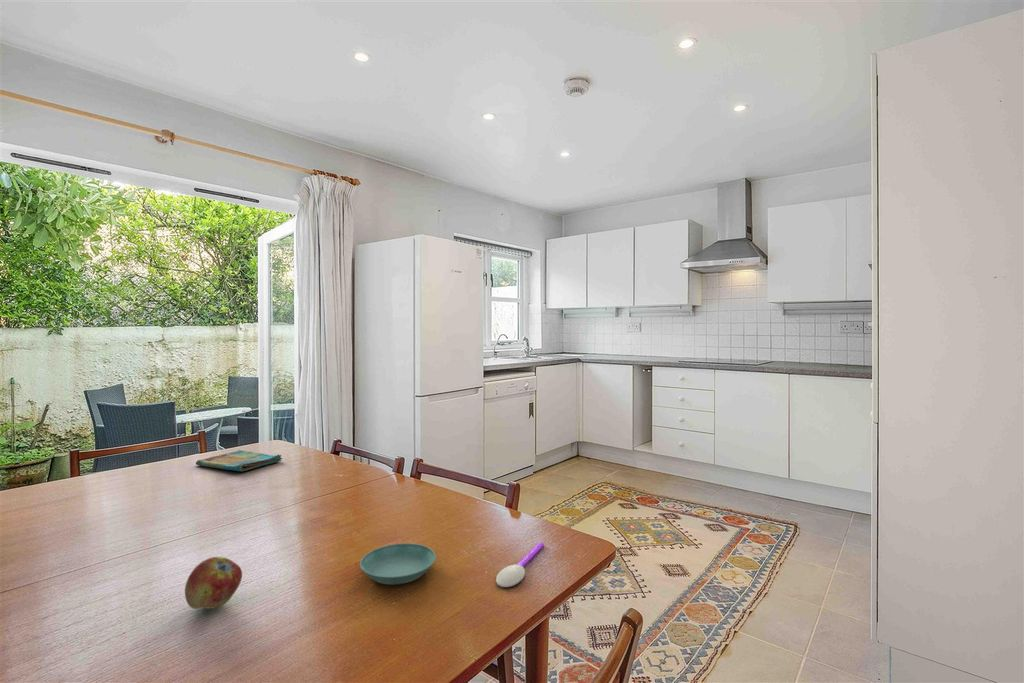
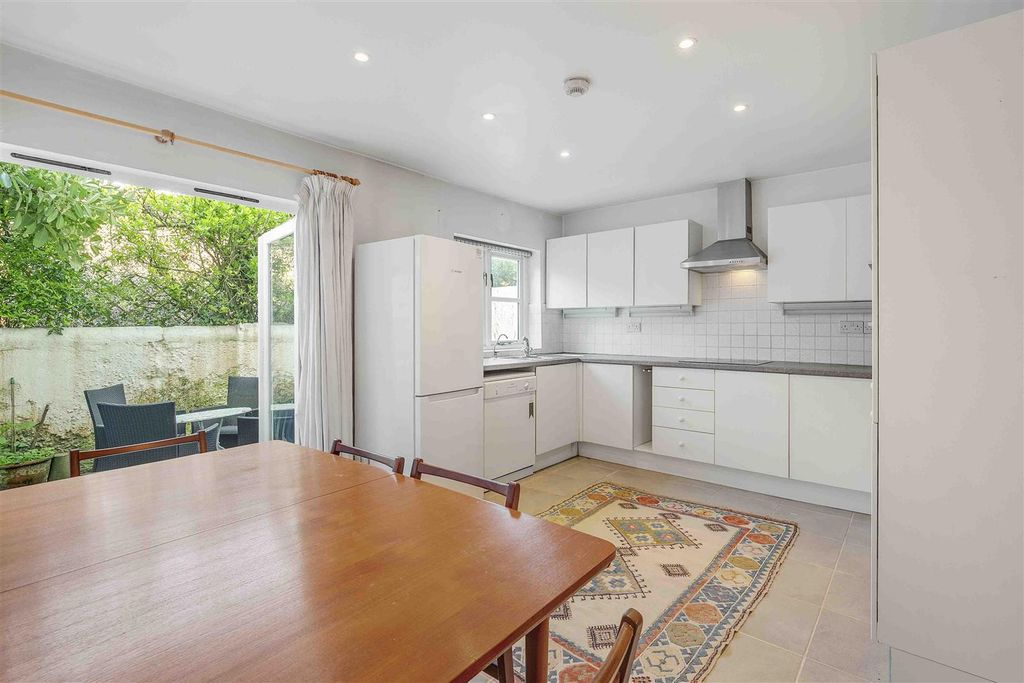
- saucer [359,542,437,586]
- fruit [184,556,243,610]
- spoon [495,542,545,588]
- dish towel [195,449,283,472]
